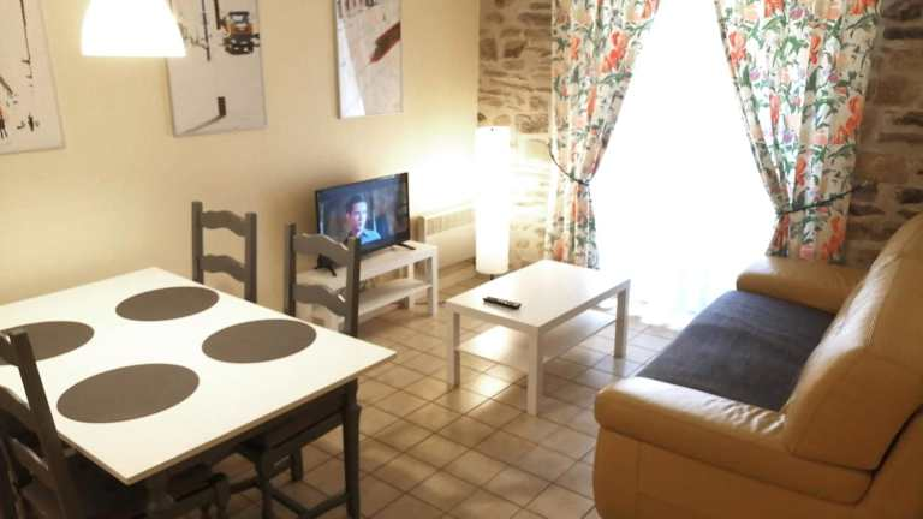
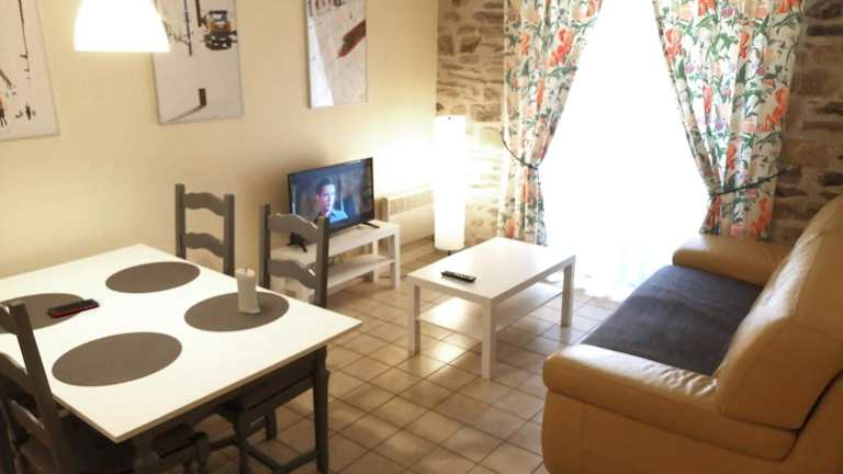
+ cell phone [46,297,101,318]
+ candle [234,267,261,314]
